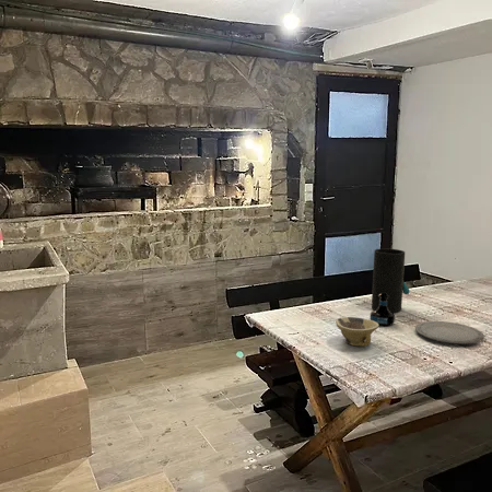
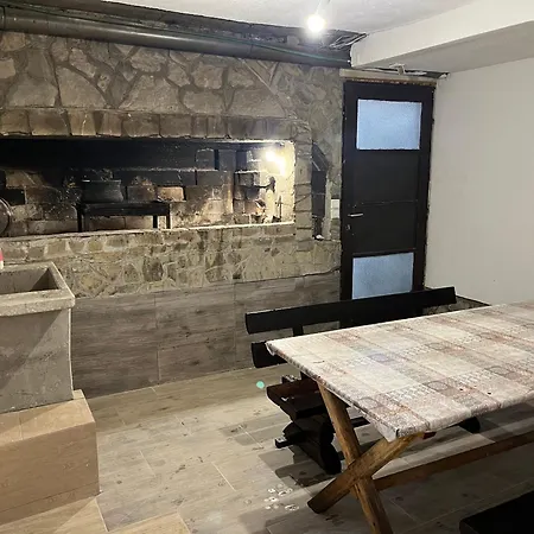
- bowl [335,316,379,348]
- plate [414,320,485,344]
- tequila bottle [368,293,396,327]
- vase [371,247,410,314]
